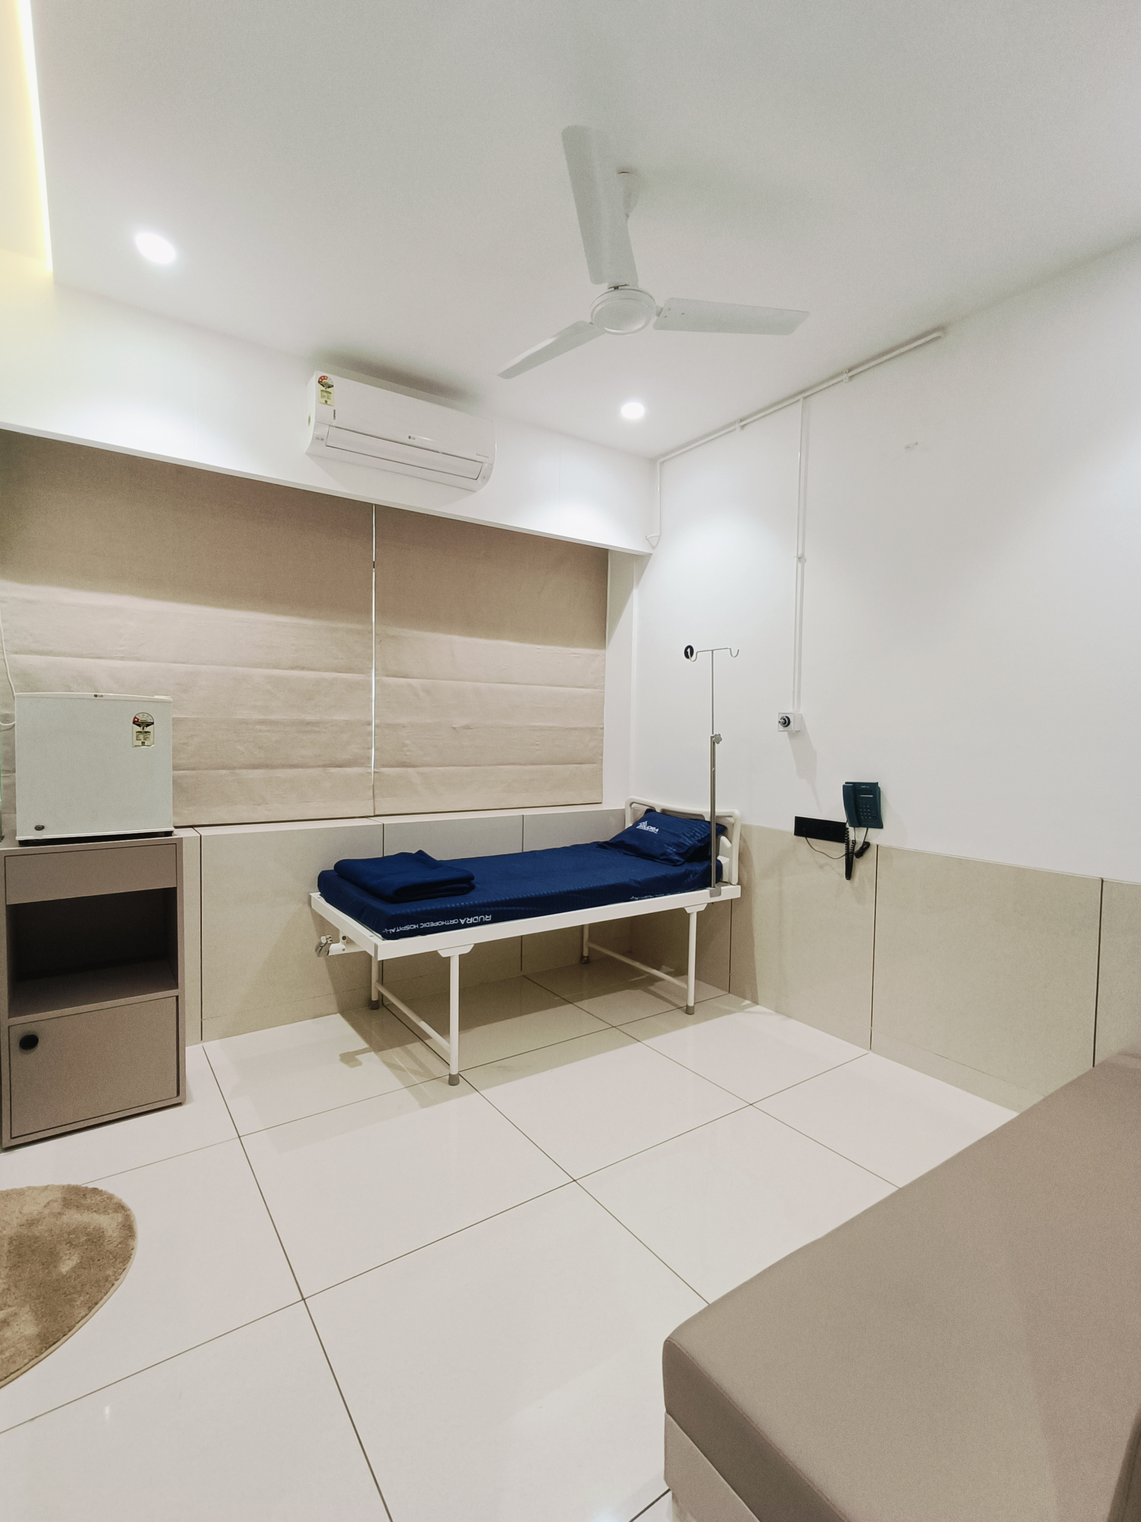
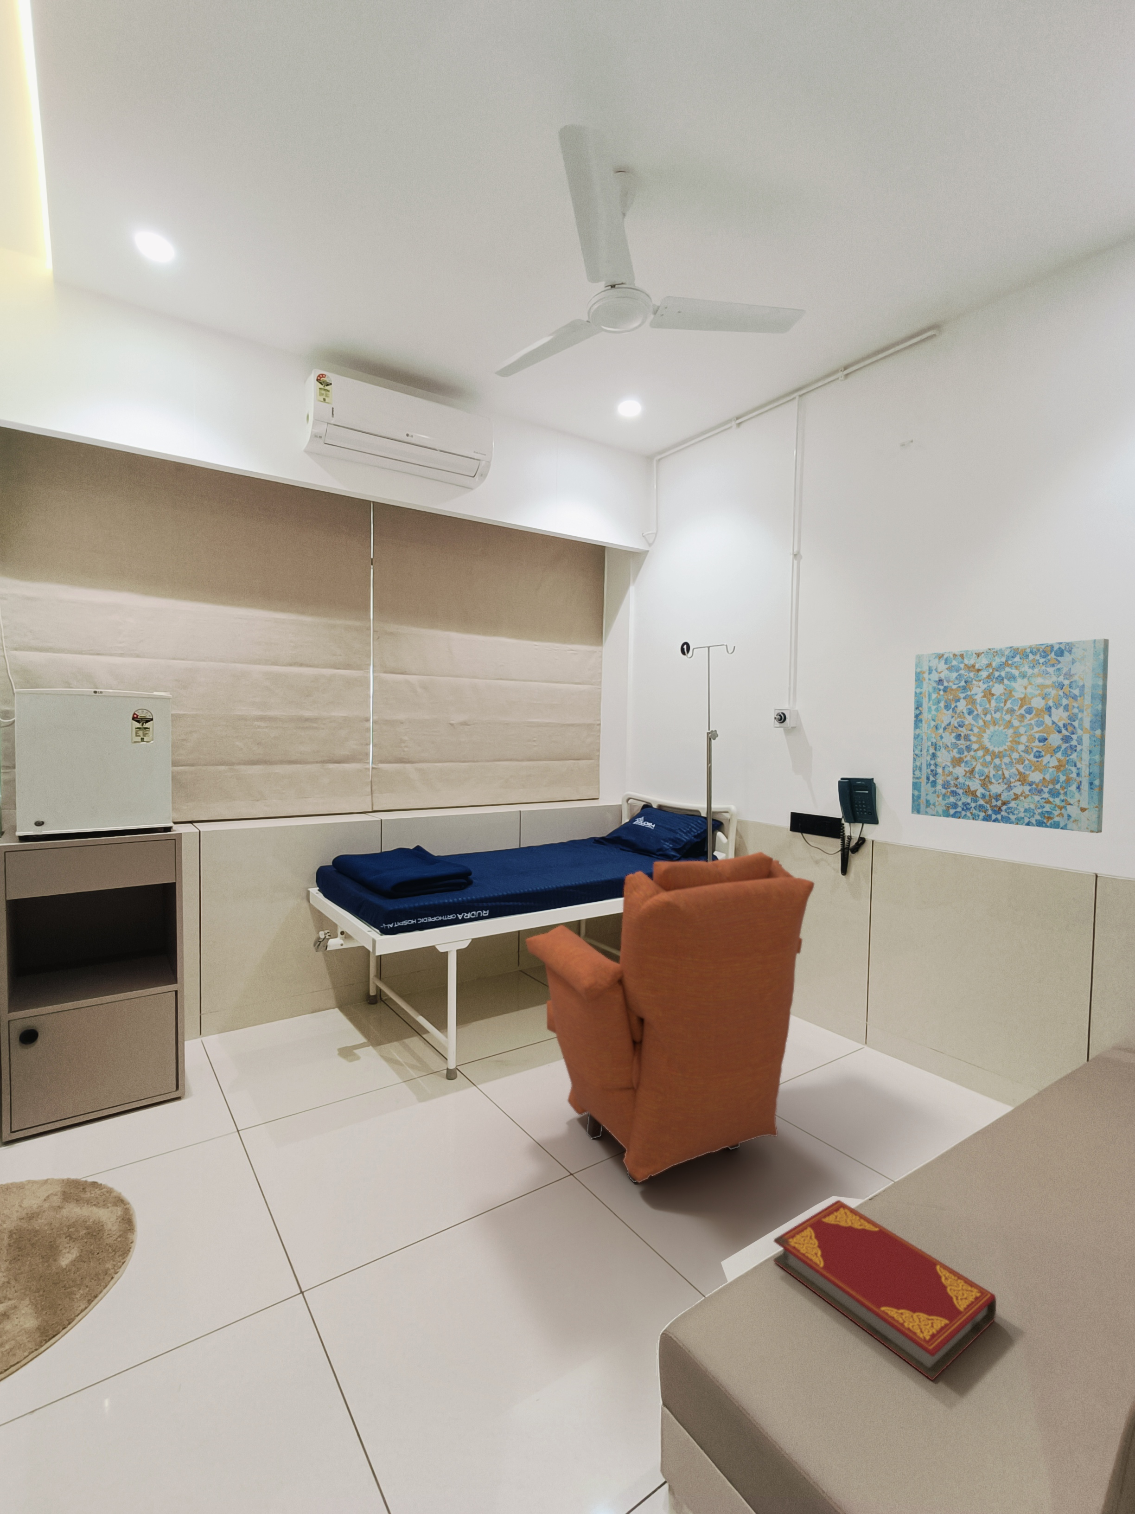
+ hardback book [773,1199,997,1380]
+ wall art [911,638,1110,833]
+ armchair [525,851,815,1184]
